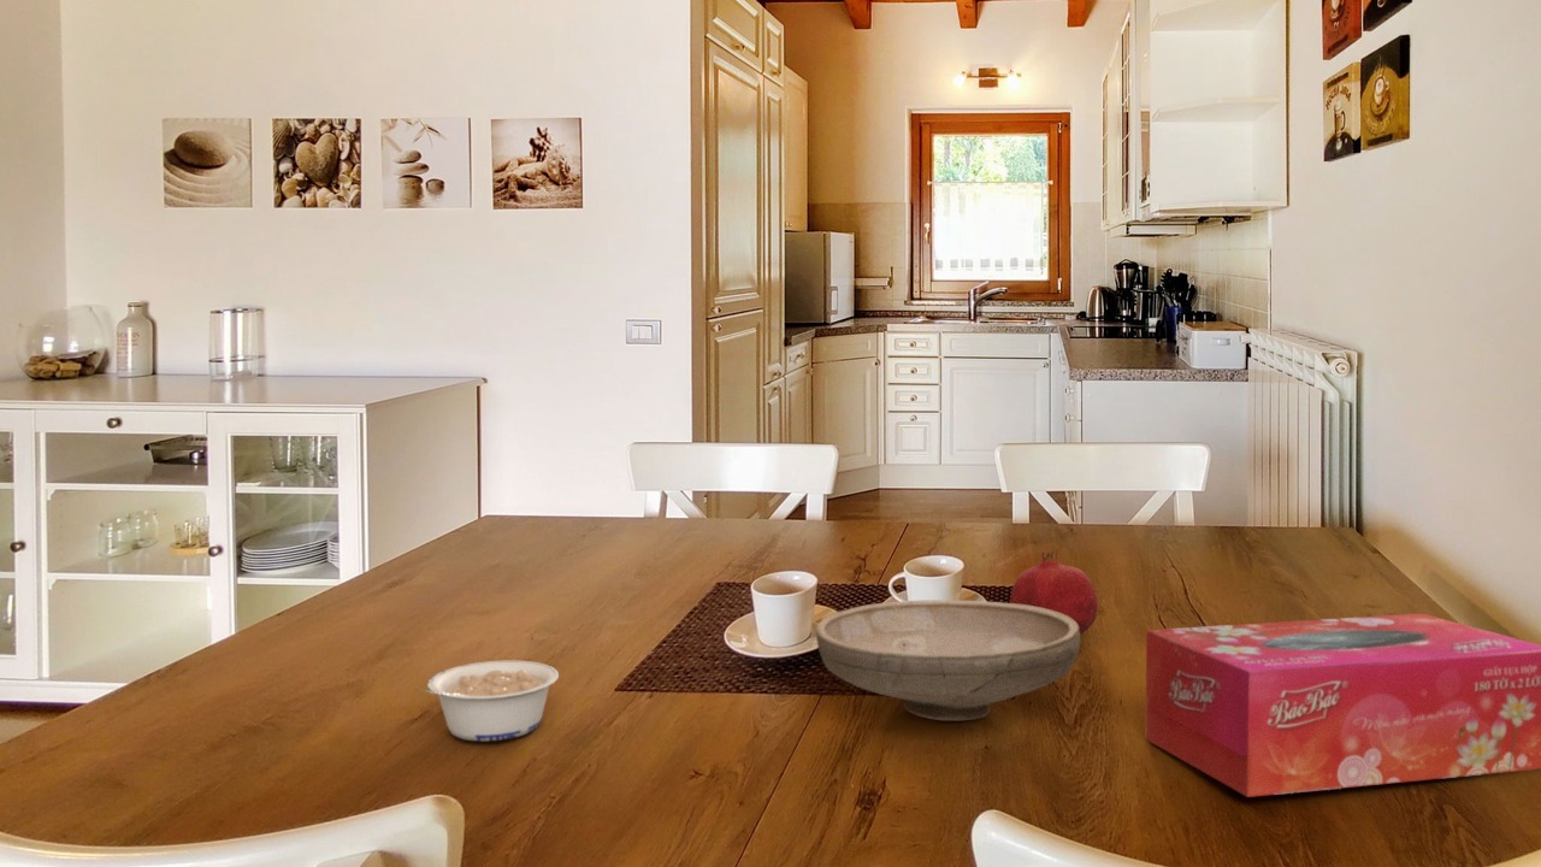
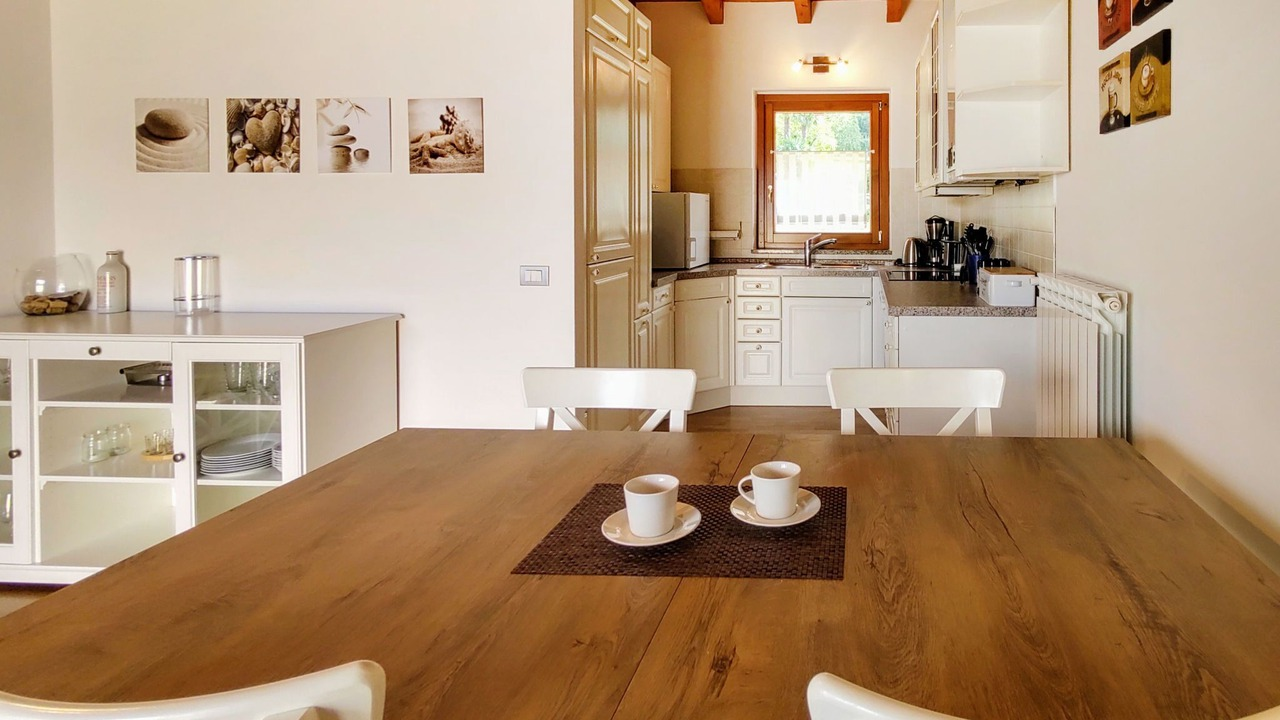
- legume [418,660,560,742]
- tissue box [1145,612,1541,798]
- bowl [815,598,1081,721]
- fruit [1009,550,1099,636]
